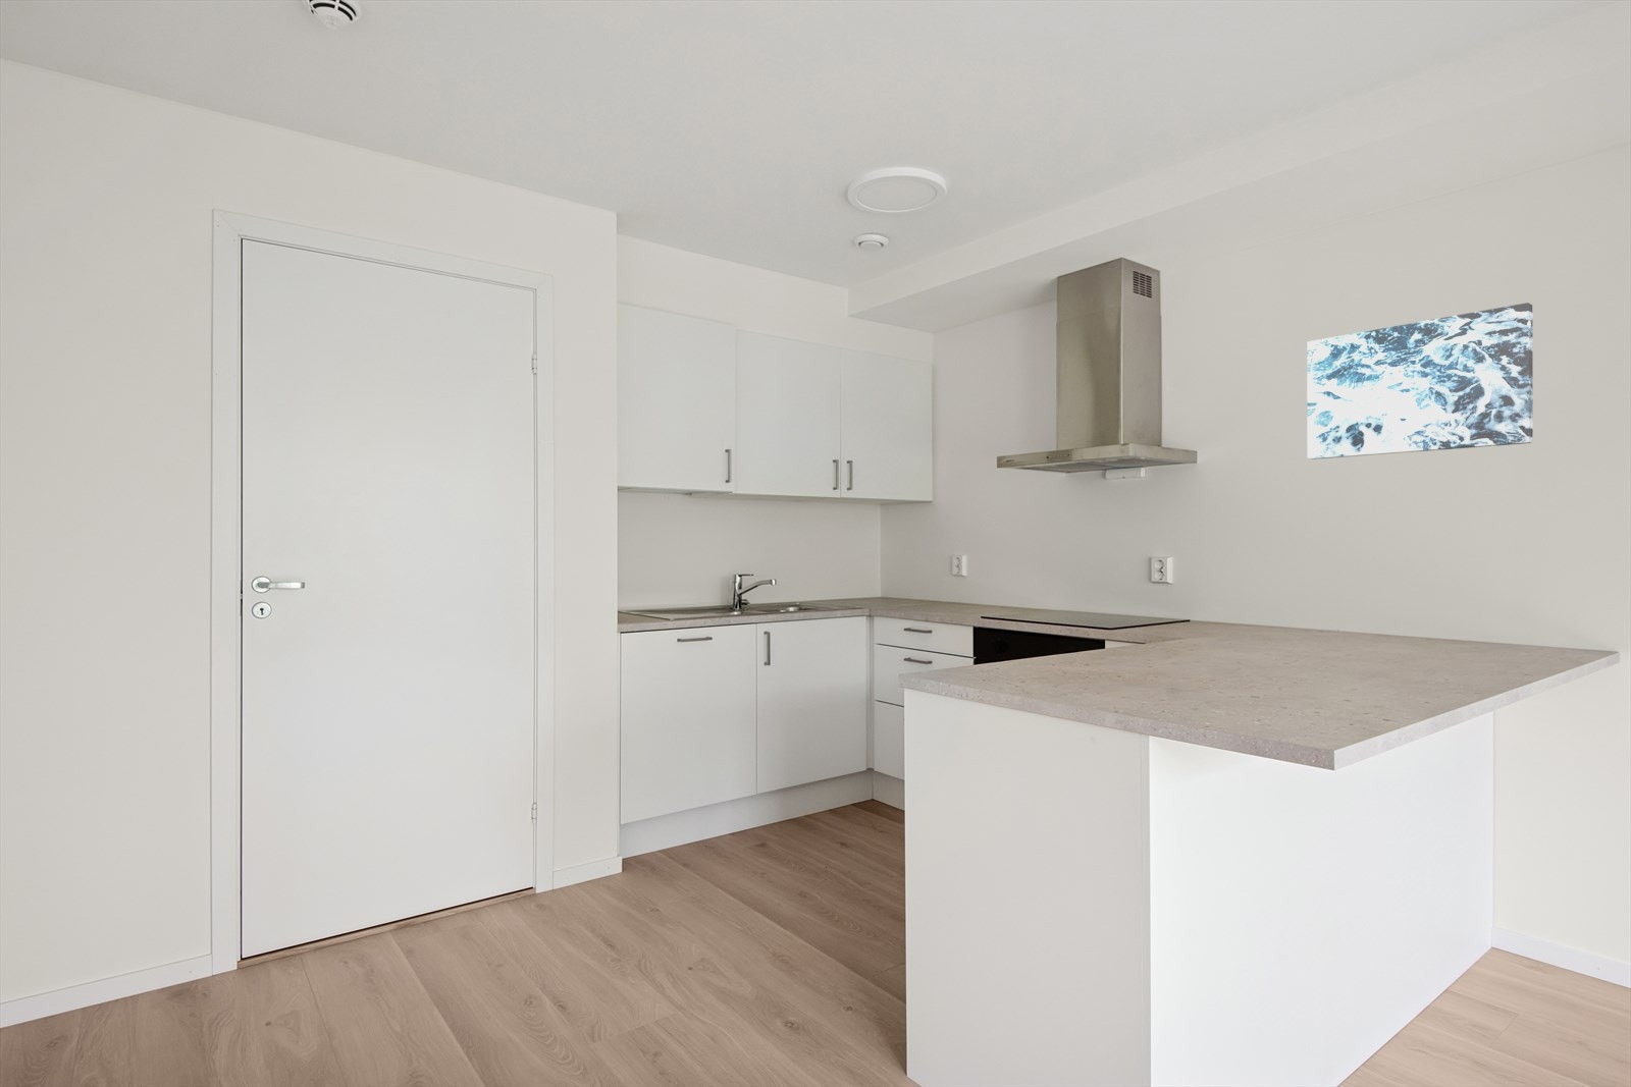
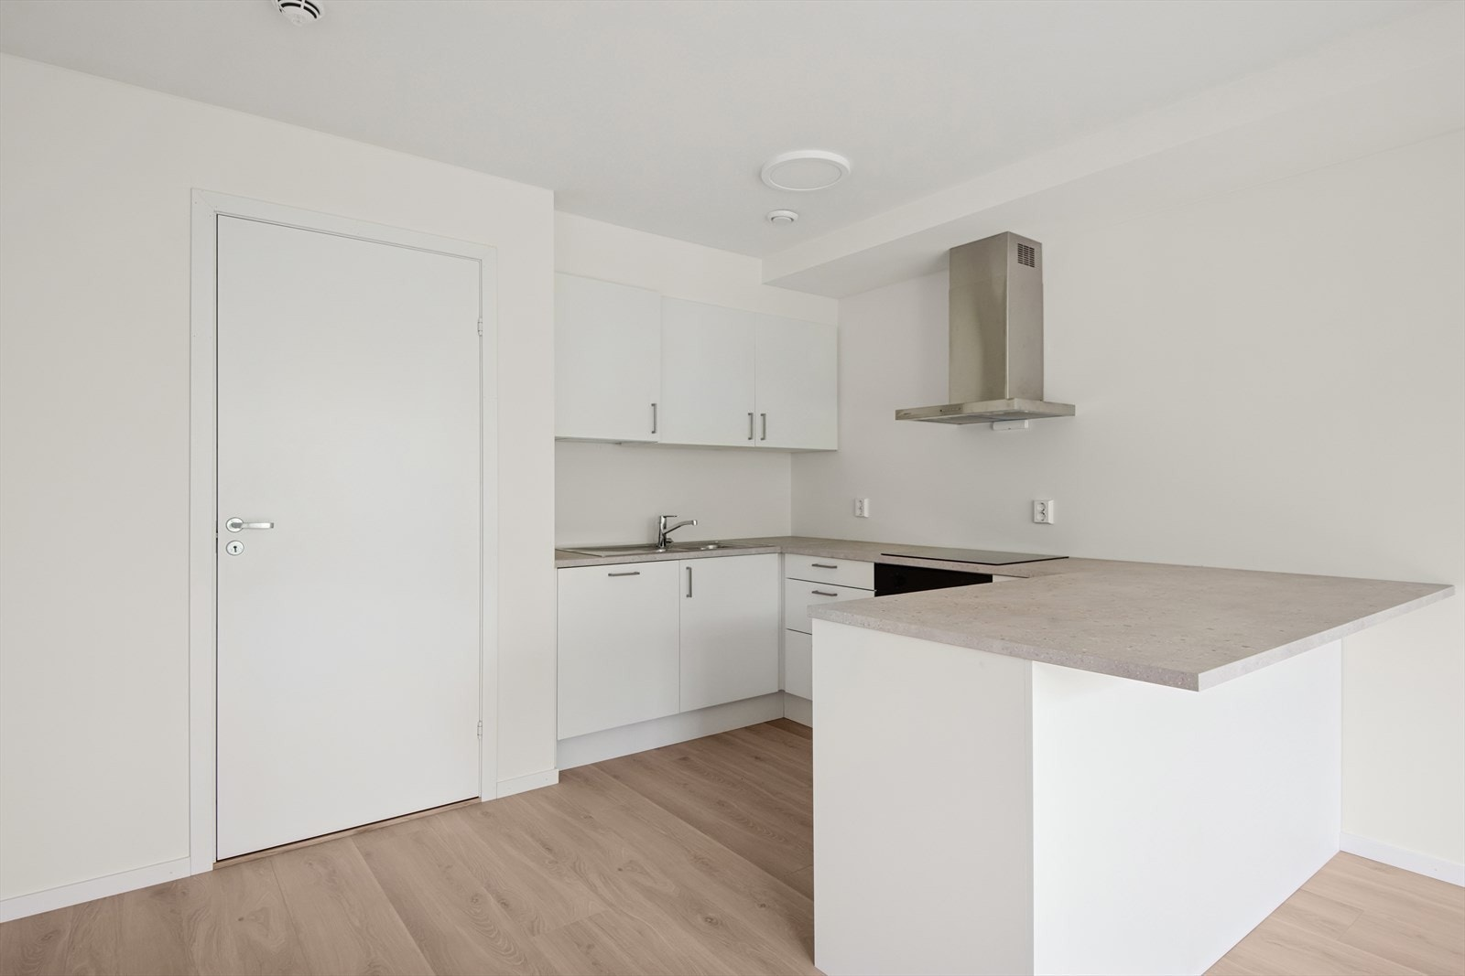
- wall art [1306,302,1534,461]
